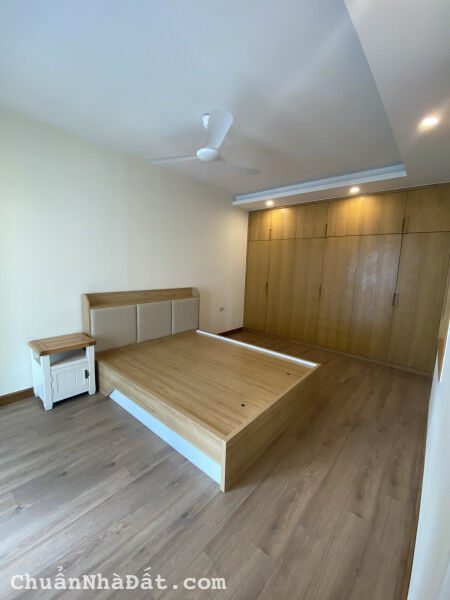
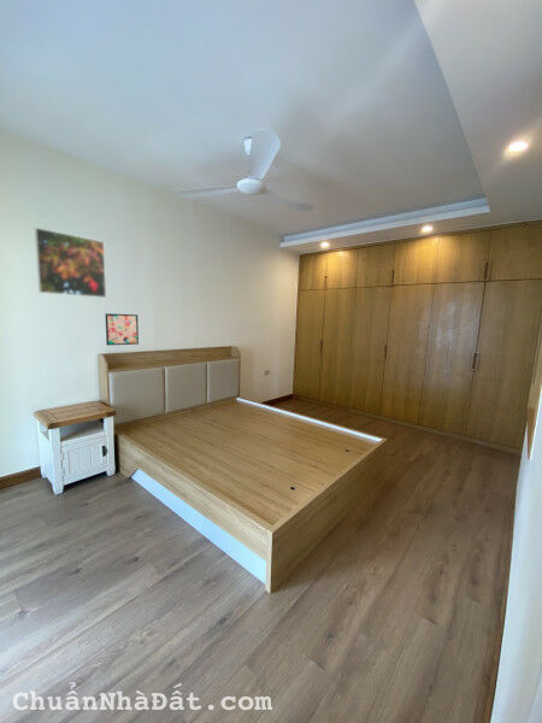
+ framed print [34,227,107,299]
+ wall art [105,312,140,346]
